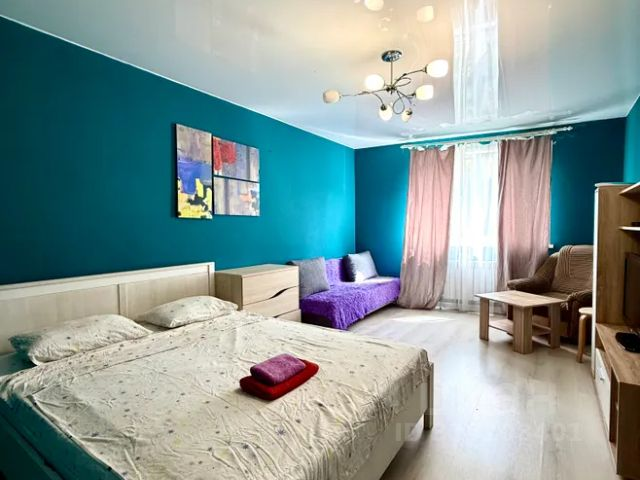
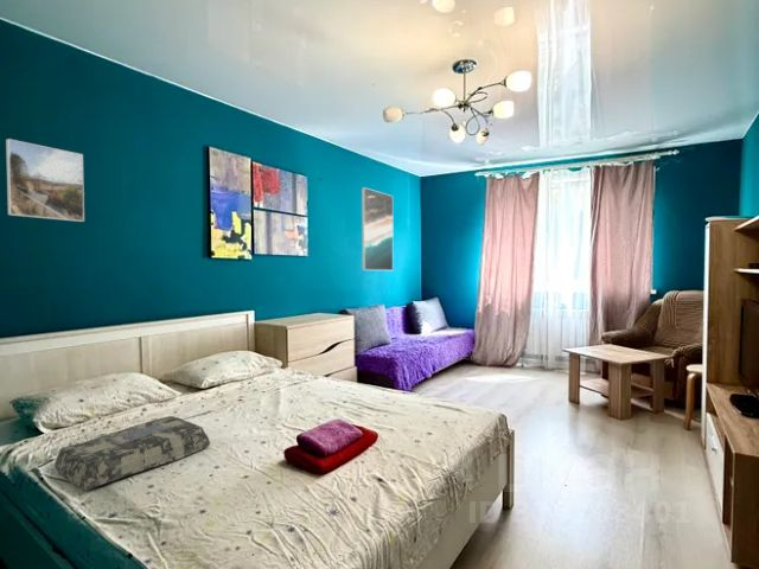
+ cushion [53,415,211,492]
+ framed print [5,138,85,223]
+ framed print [361,186,394,271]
